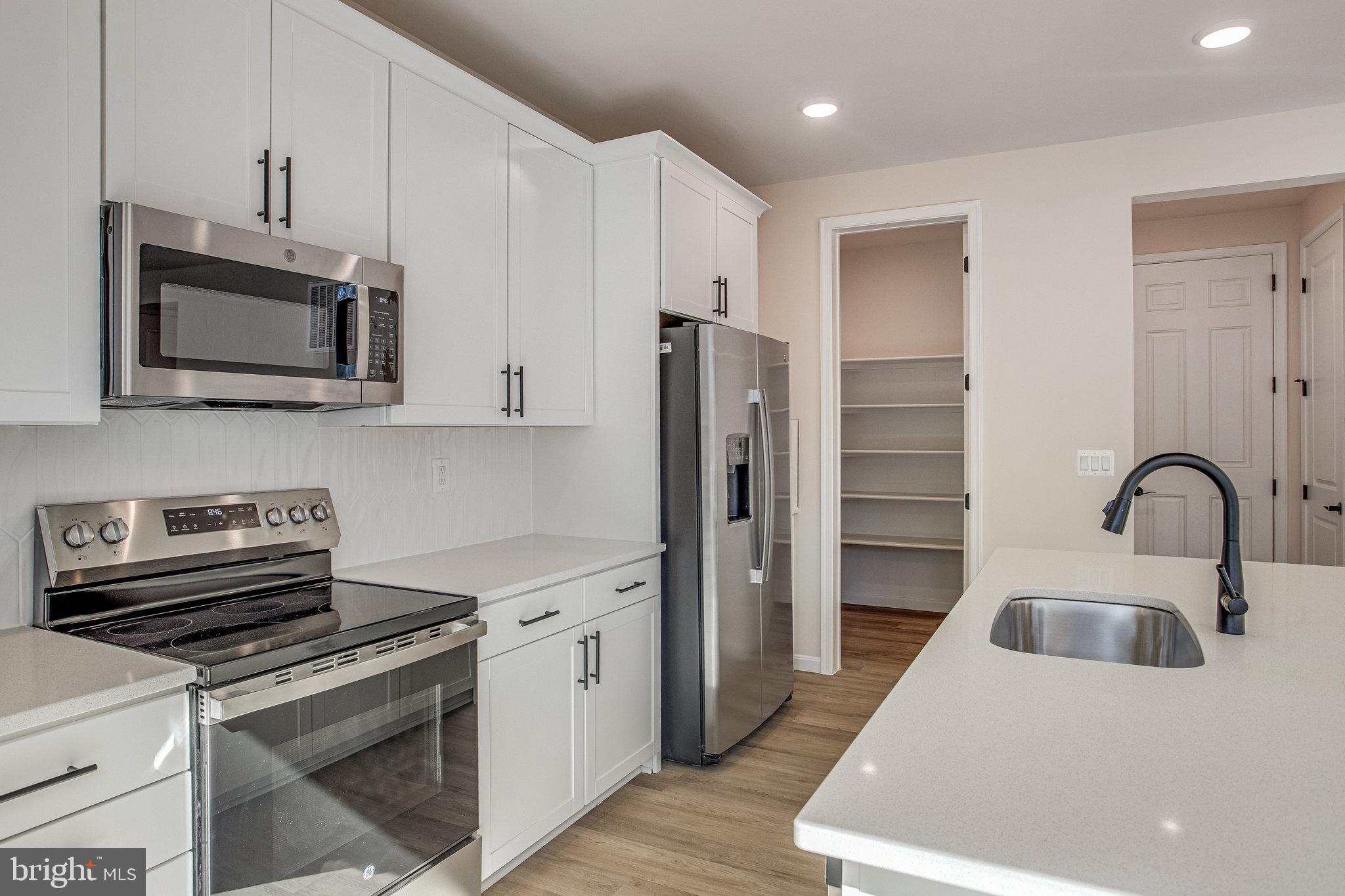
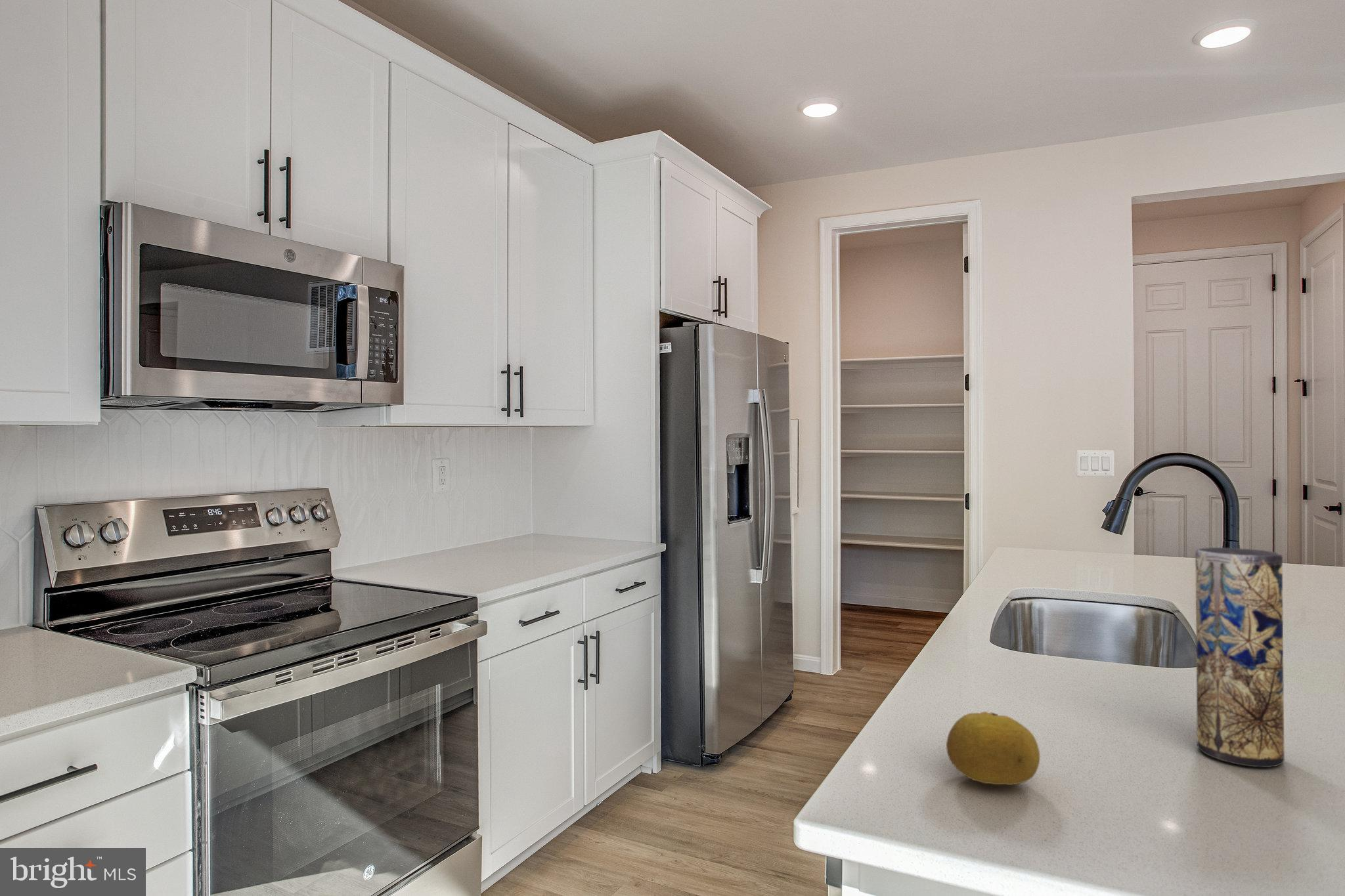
+ fruit [946,711,1041,786]
+ vase [1195,547,1285,768]
